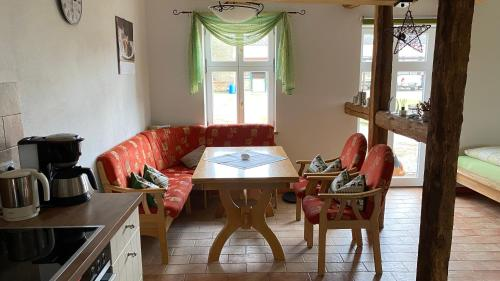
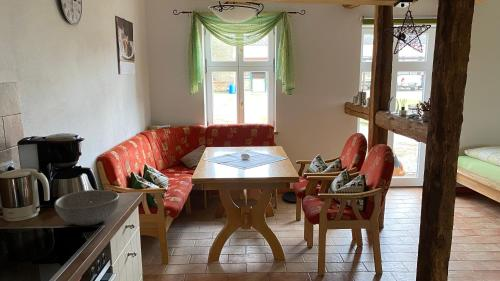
+ bowl [53,189,120,227]
